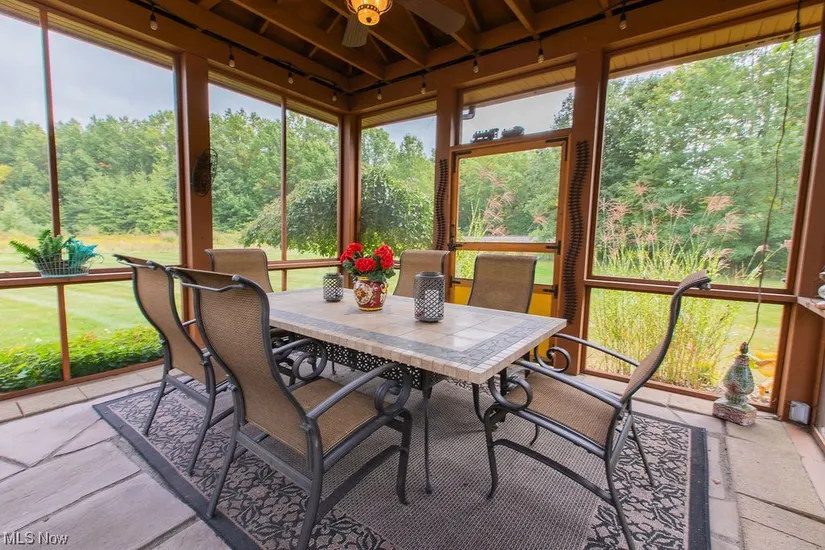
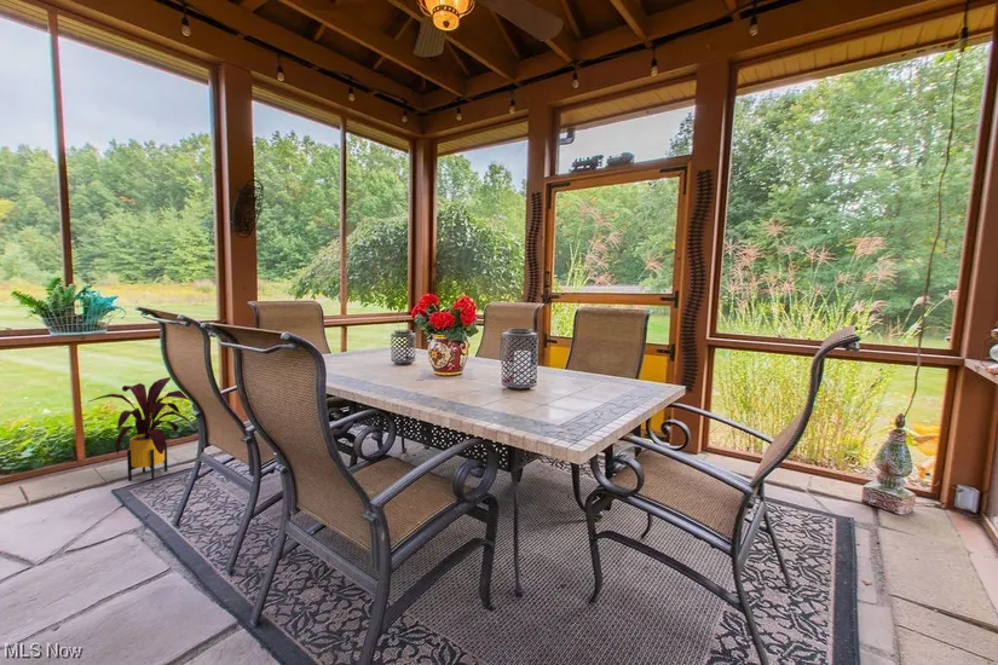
+ house plant [88,376,200,481]
